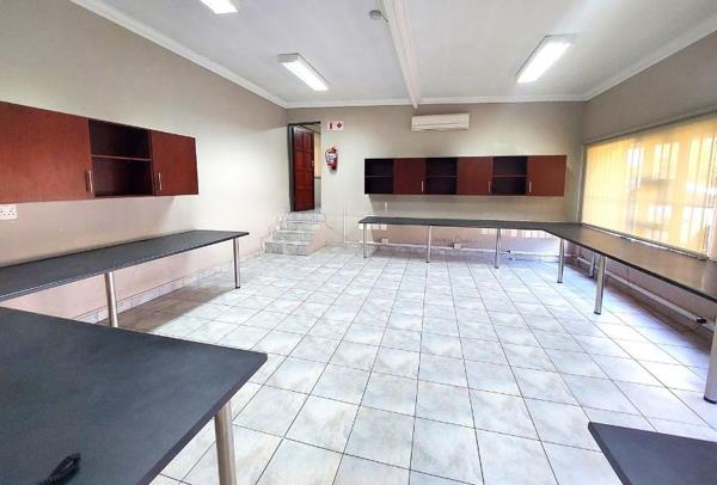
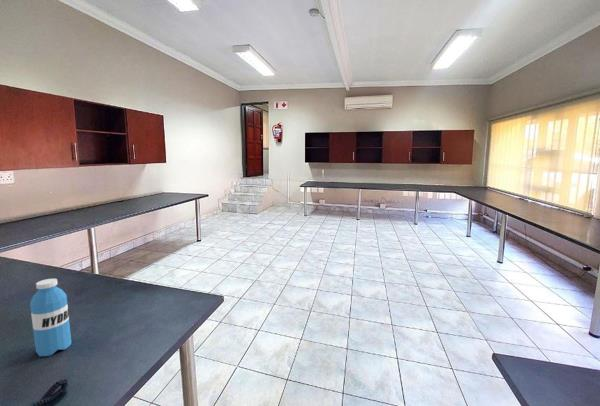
+ water bottle [29,278,72,357]
